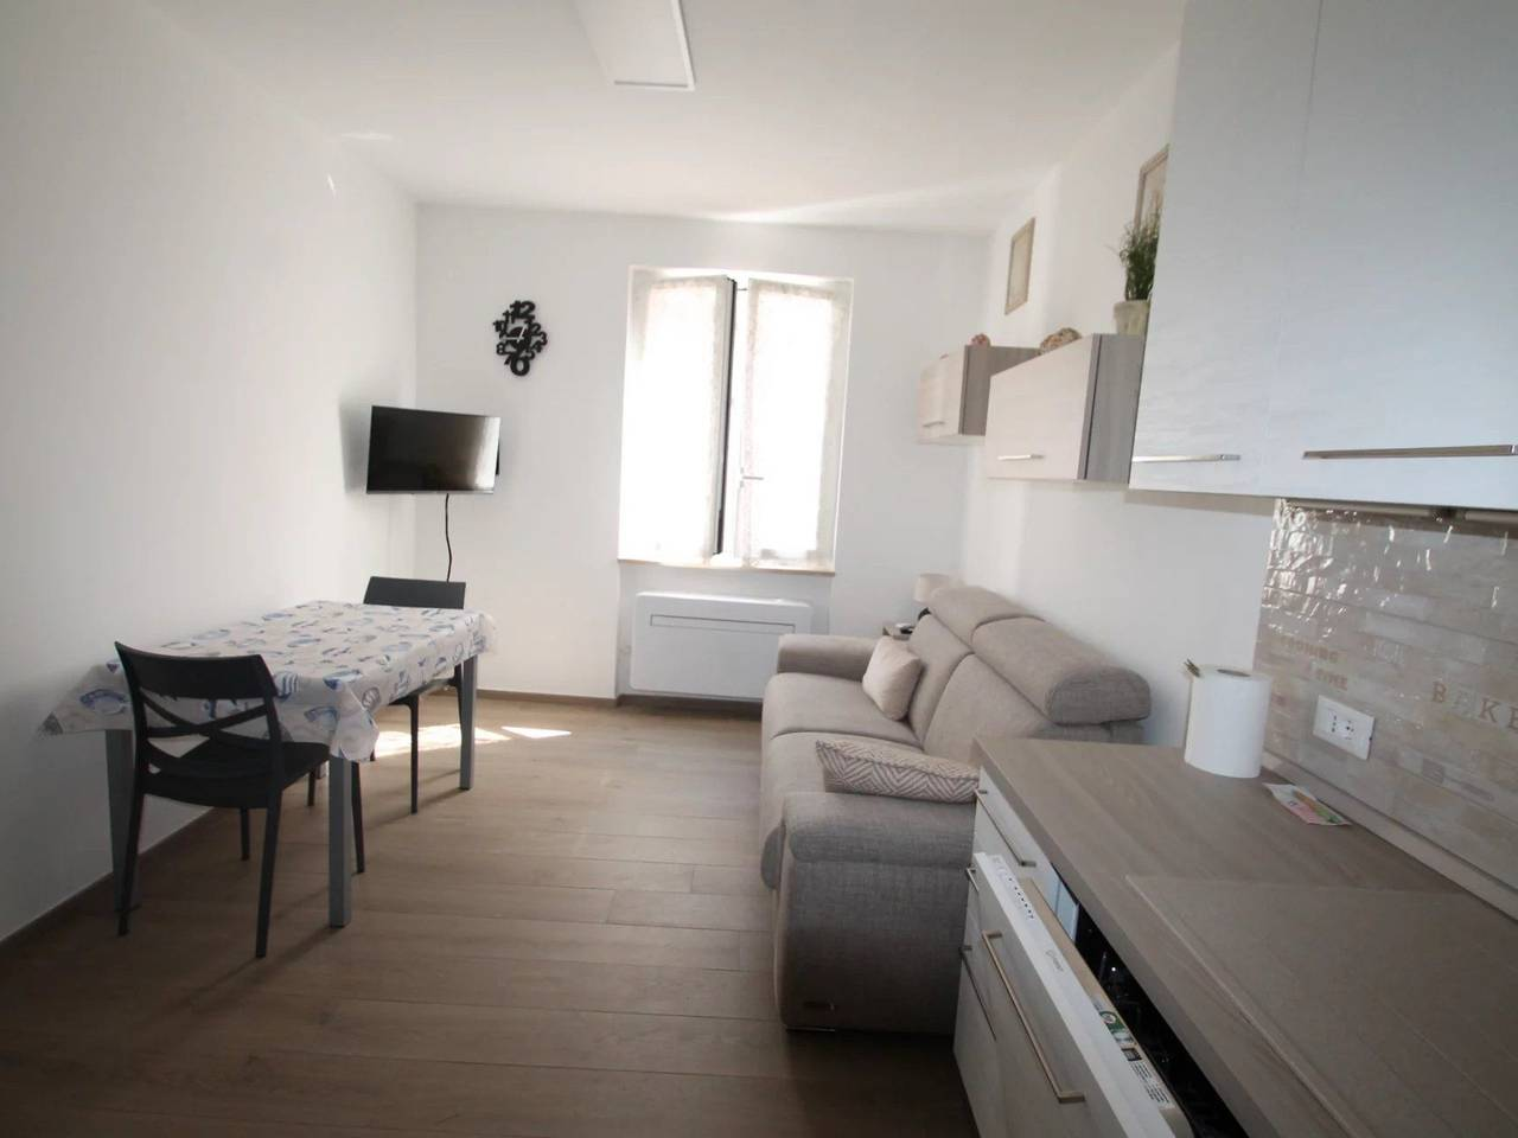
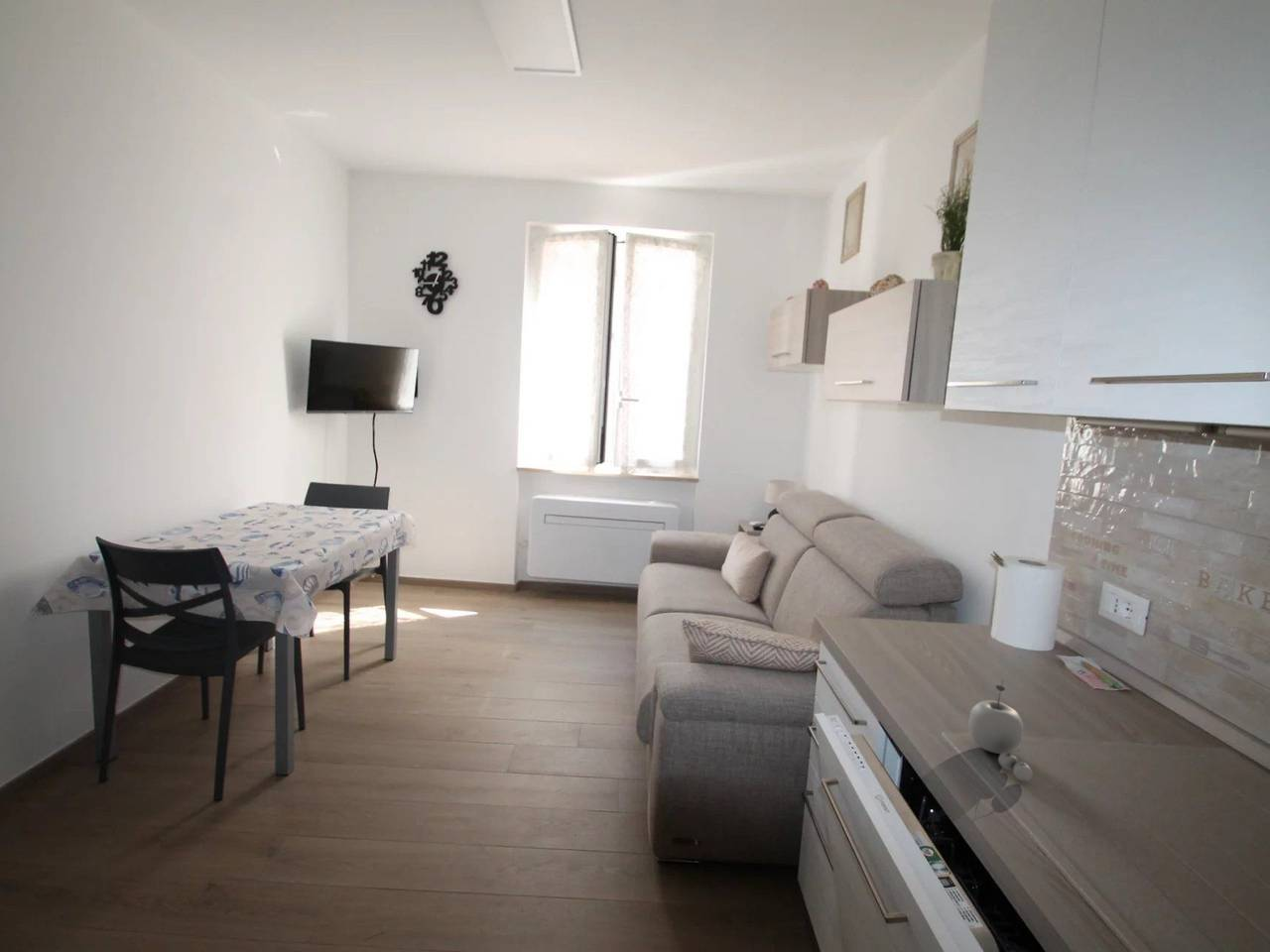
+ fruit [967,677,1033,781]
